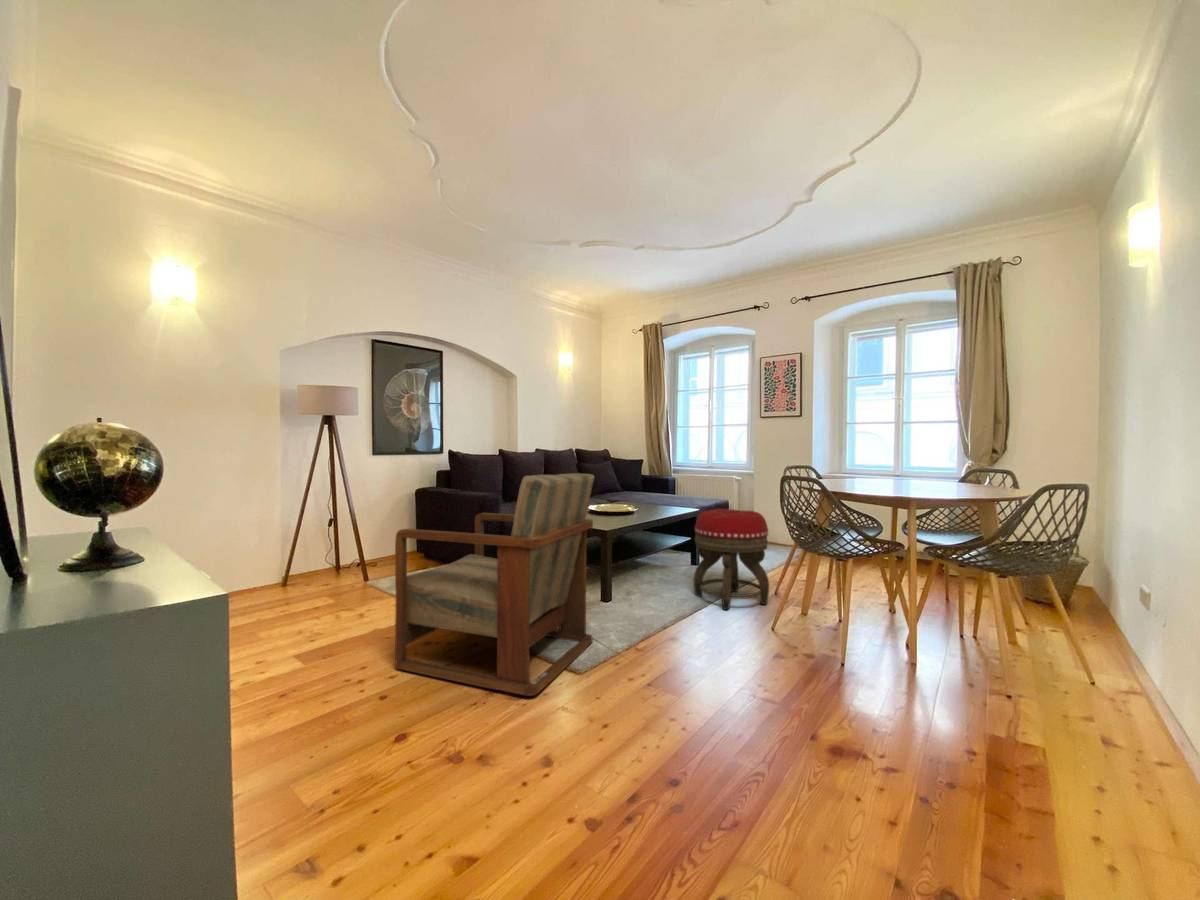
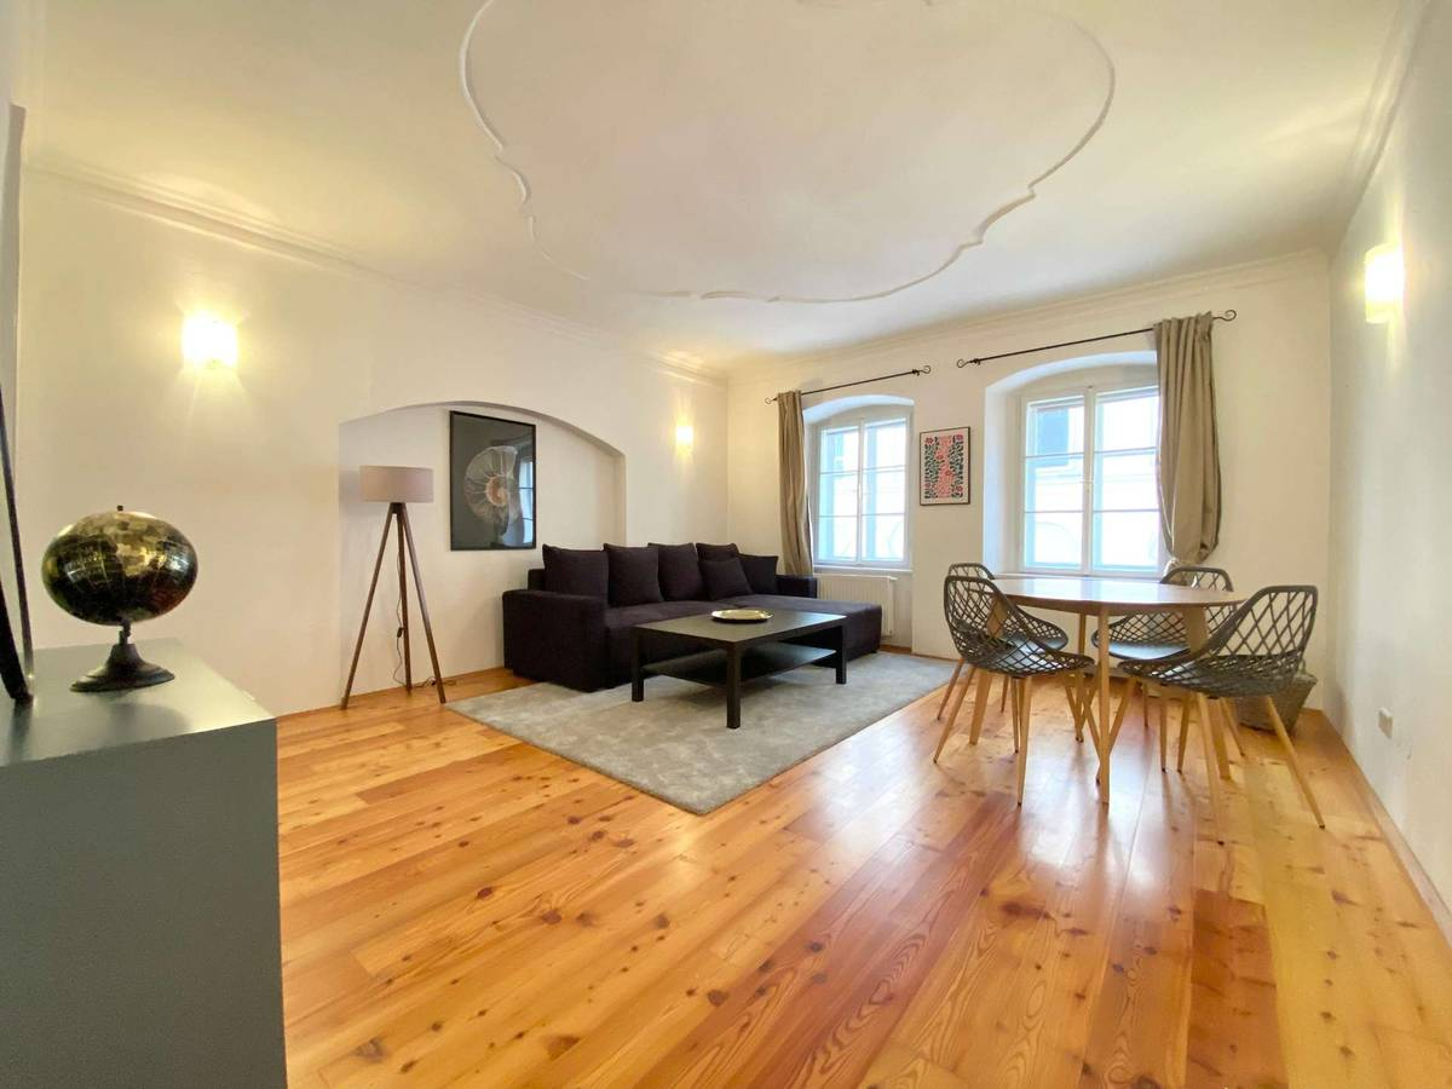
- armchair [394,472,595,697]
- footstool [693,508,770,611]
